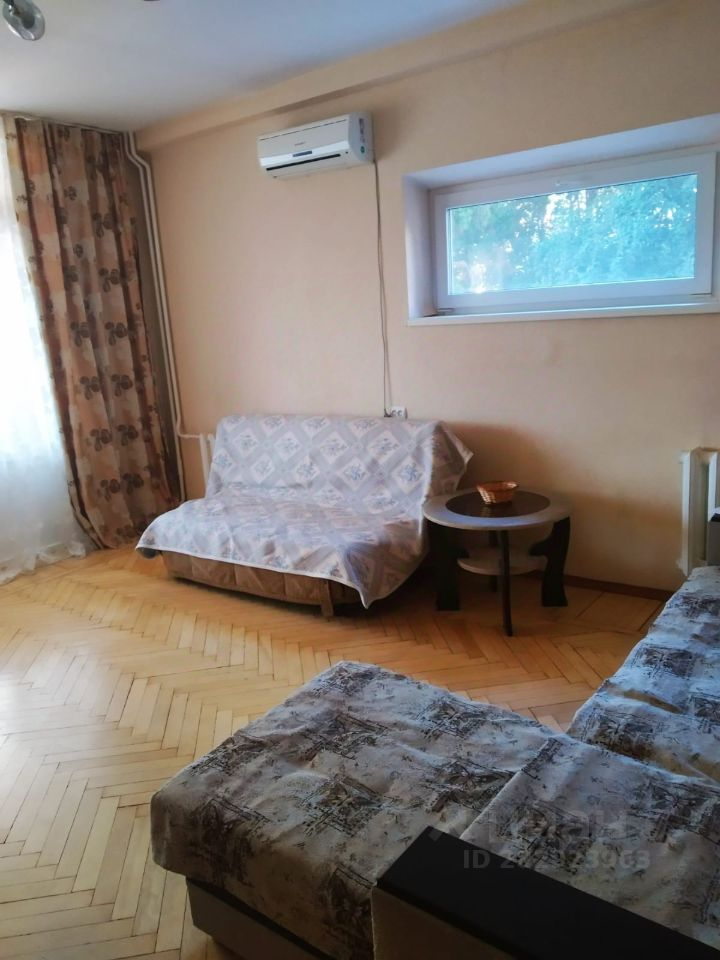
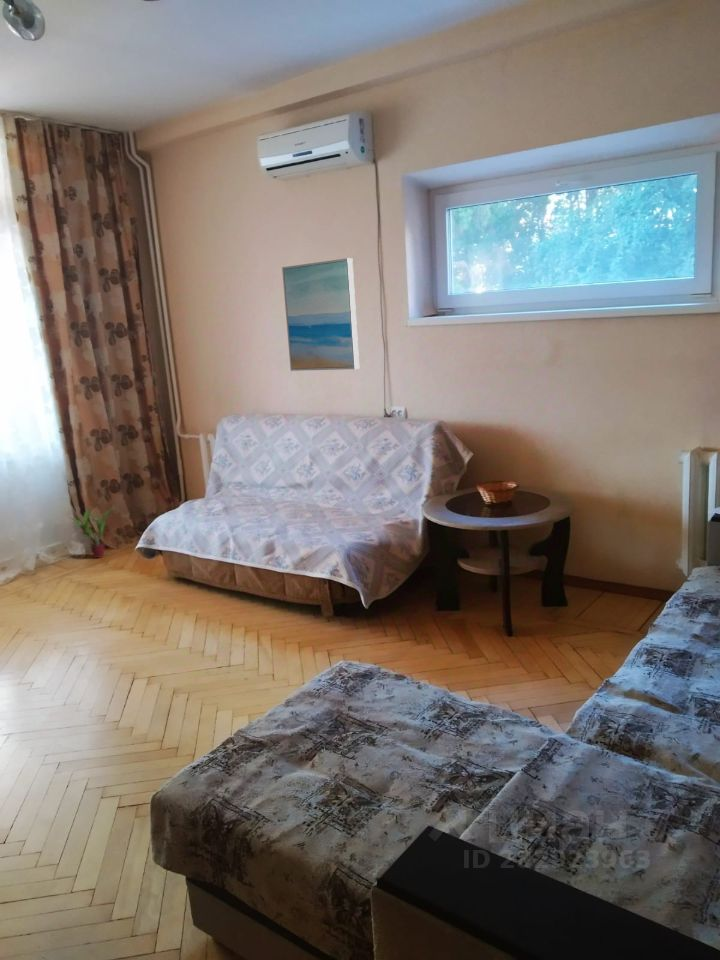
+ wall art [281,257,360,372]
+ potted plant [69,507,117,559]
